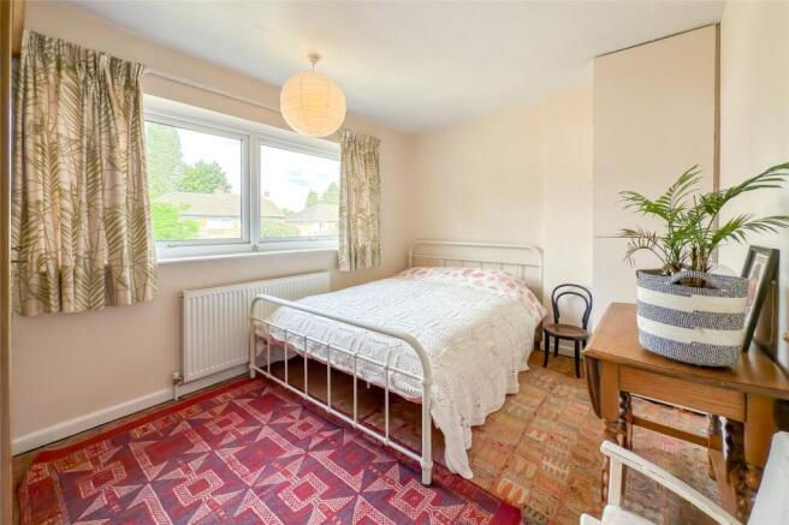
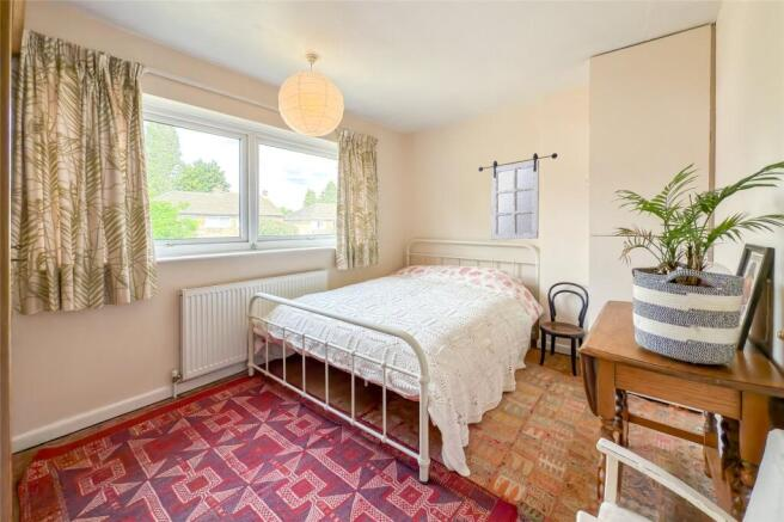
+ home mirror [478,152,558,241]
